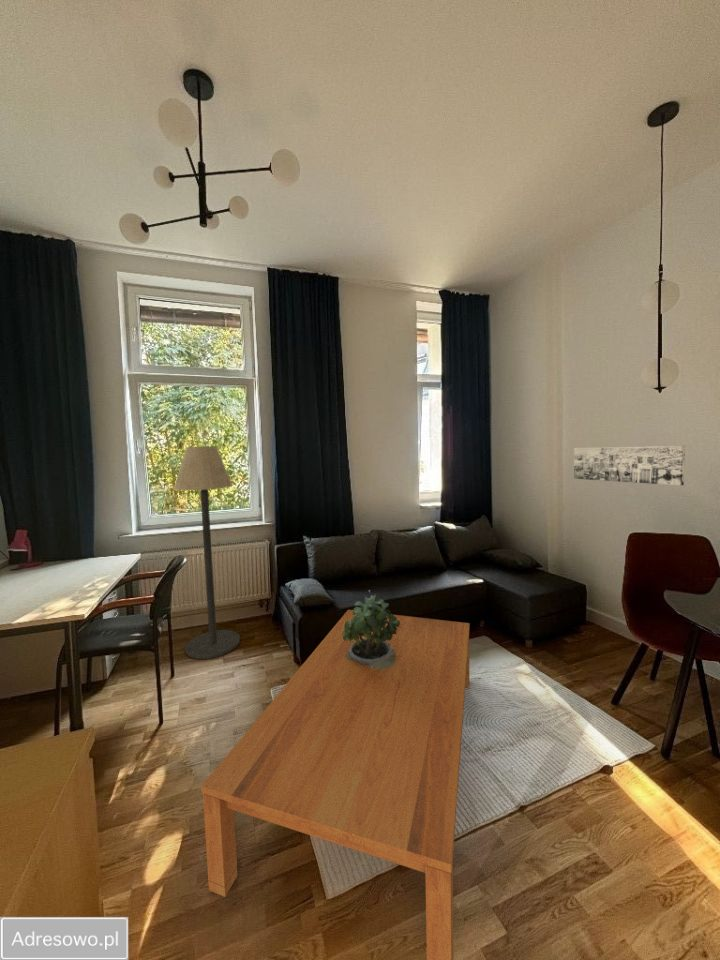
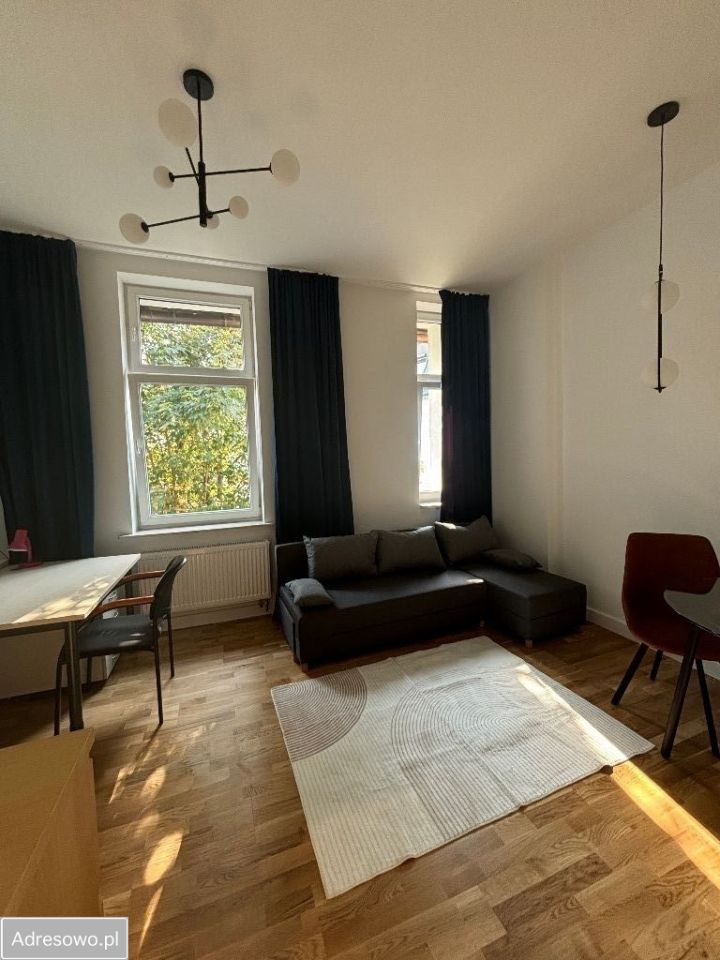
- wall art [573,445,686,486]
- potted plant [342,589,400,670]
- coffee table [200,609,471,960]
- floor lamp [173,445,241,660]
